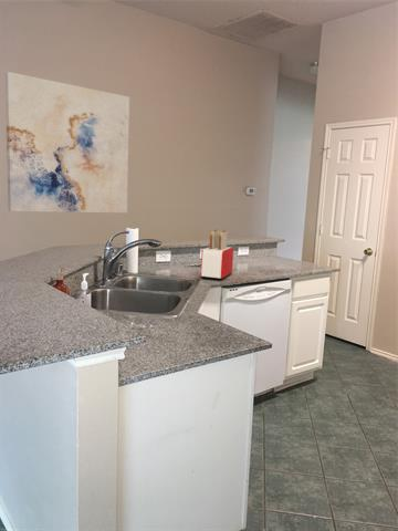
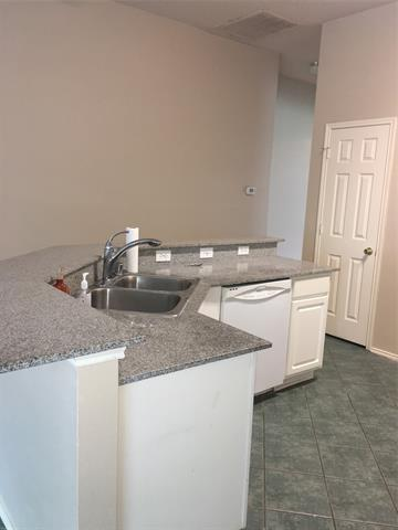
- toaster [199,229,234,281]
- wall art [4,71,130,215]
